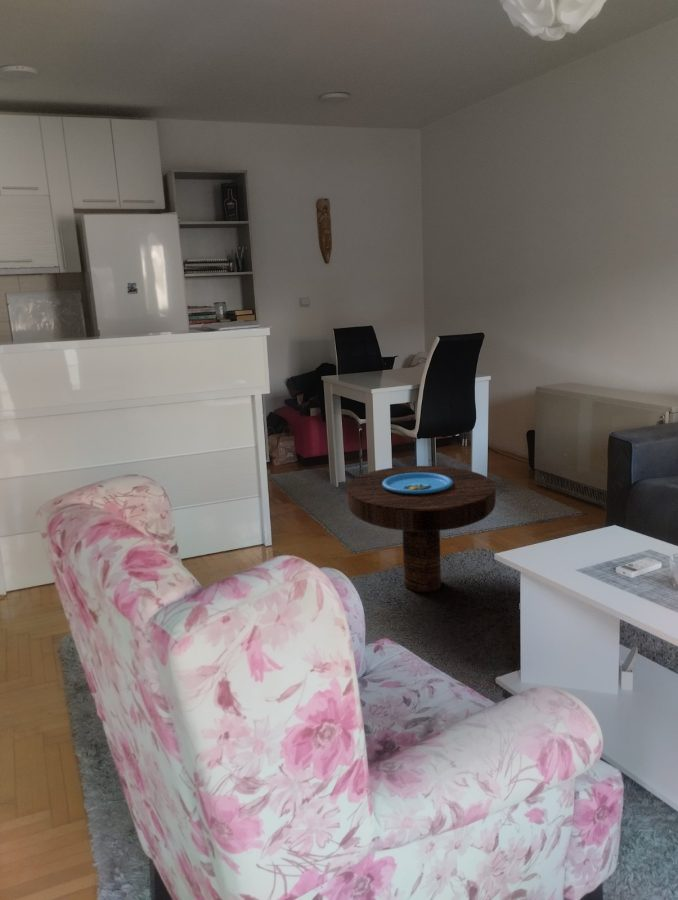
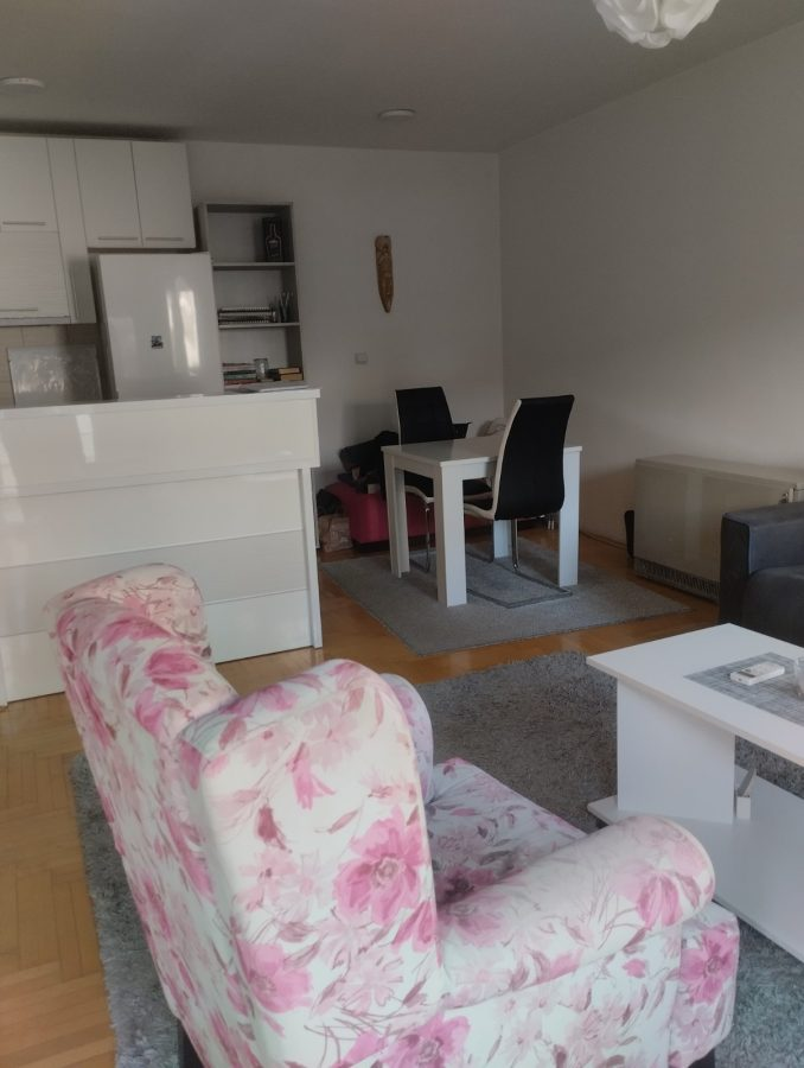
- side table [346,465,497,593]
